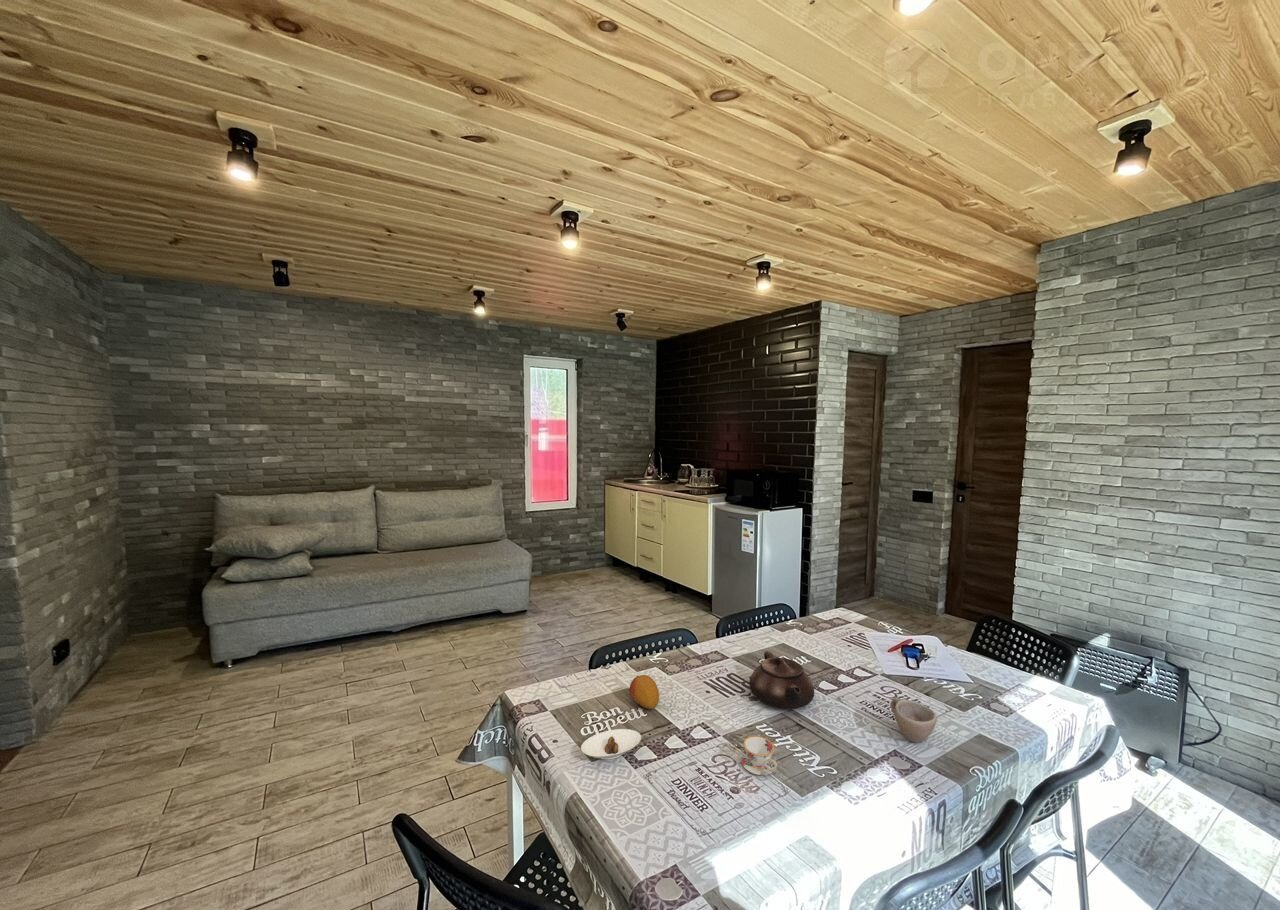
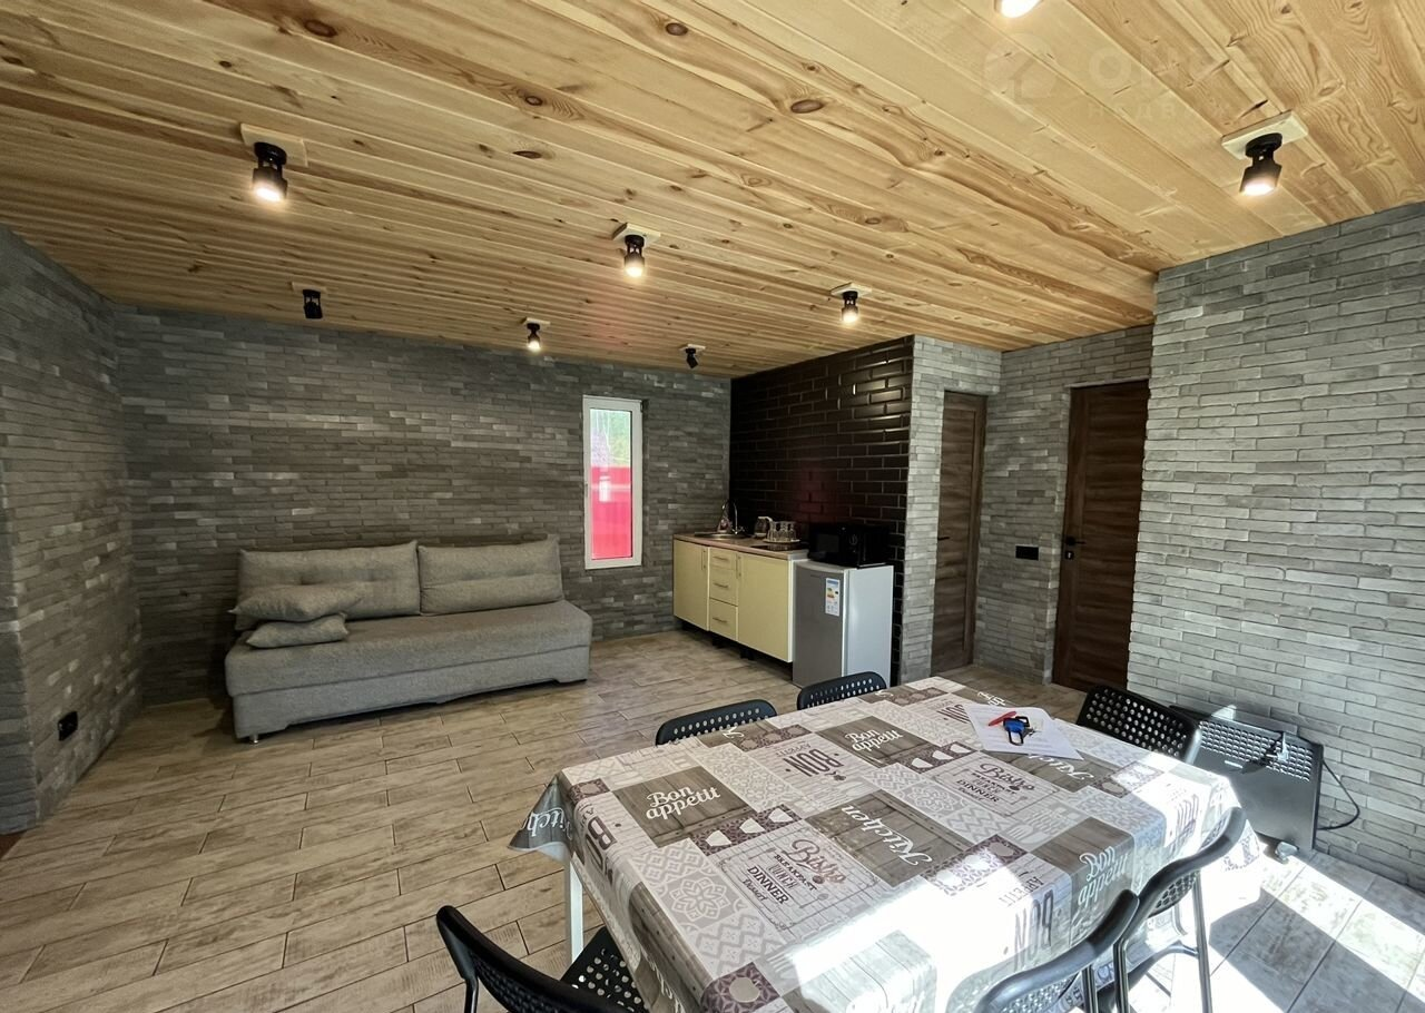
- teacup [741,735,778,776]
- cup [890,696,938,744]
- teapot [748,650,815,710]
- saucer [580,728,642,760]
- fruit [628,674,660,710]
